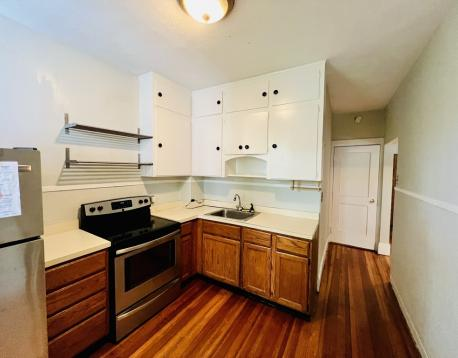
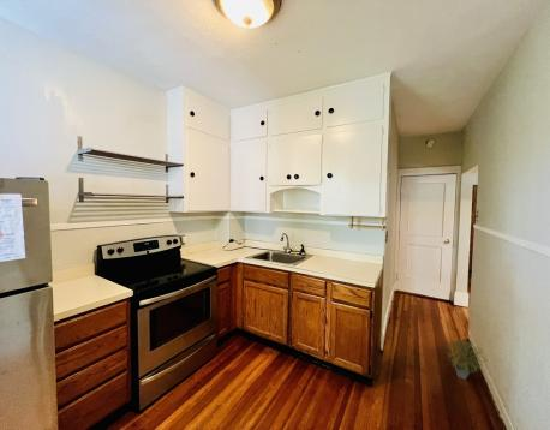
+ potted plant [446,336,491,381]
